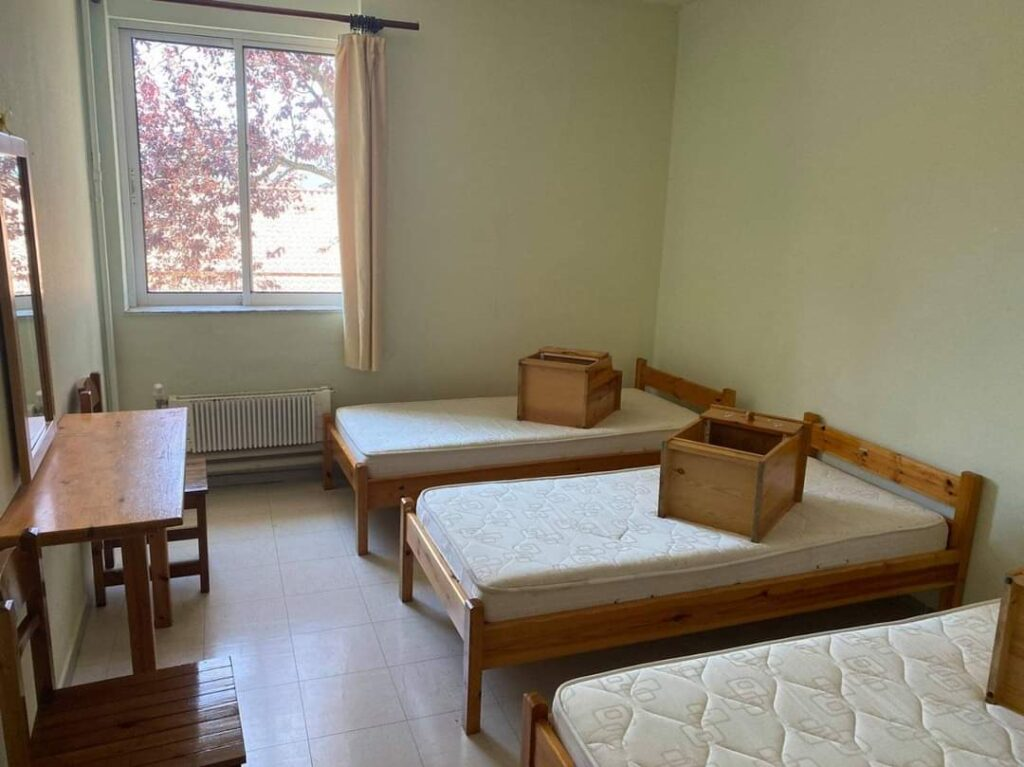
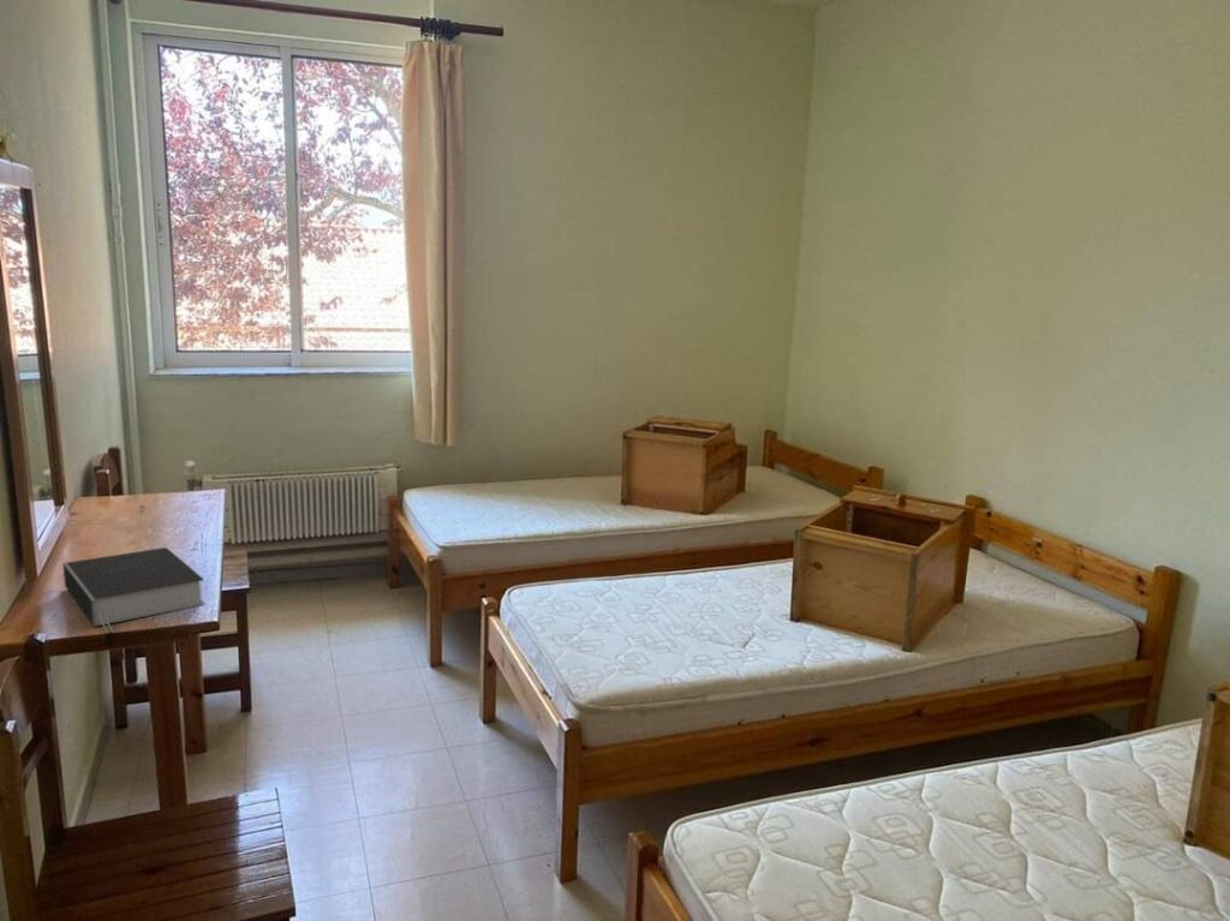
+ book [62,546,207,634]
